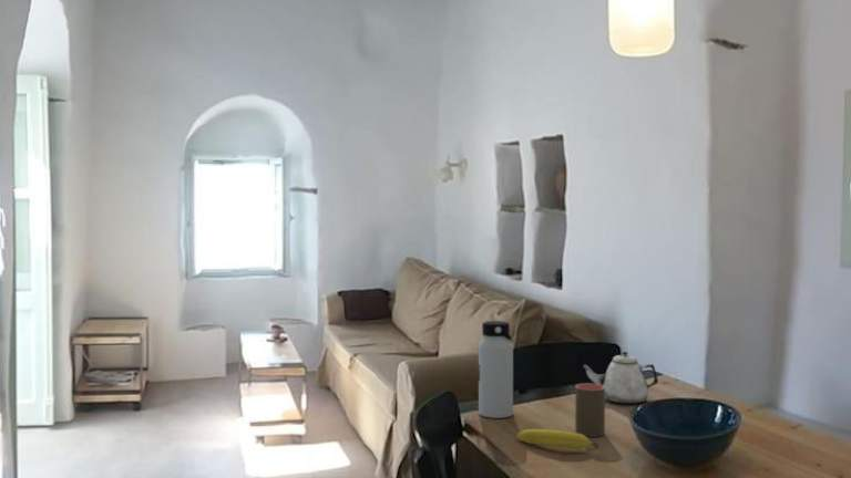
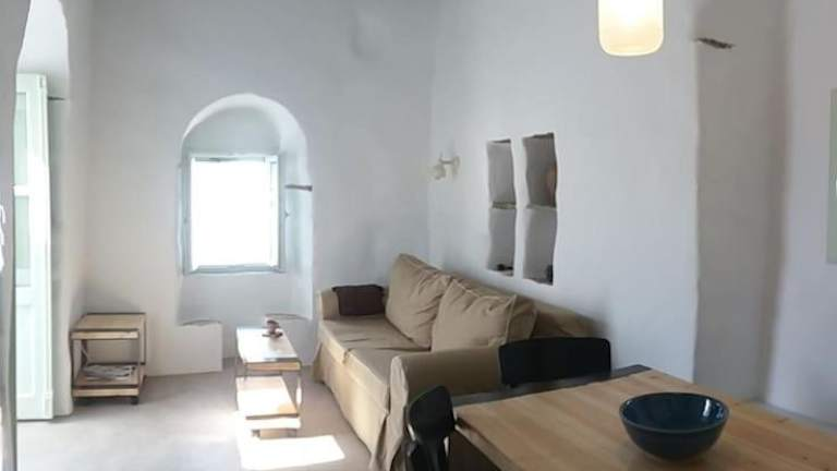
- fruit [515,428,599,450]
- teapot [582,351,659,405]
- water bottle [478,320,514,419]
- cup [574,383,606,438]
